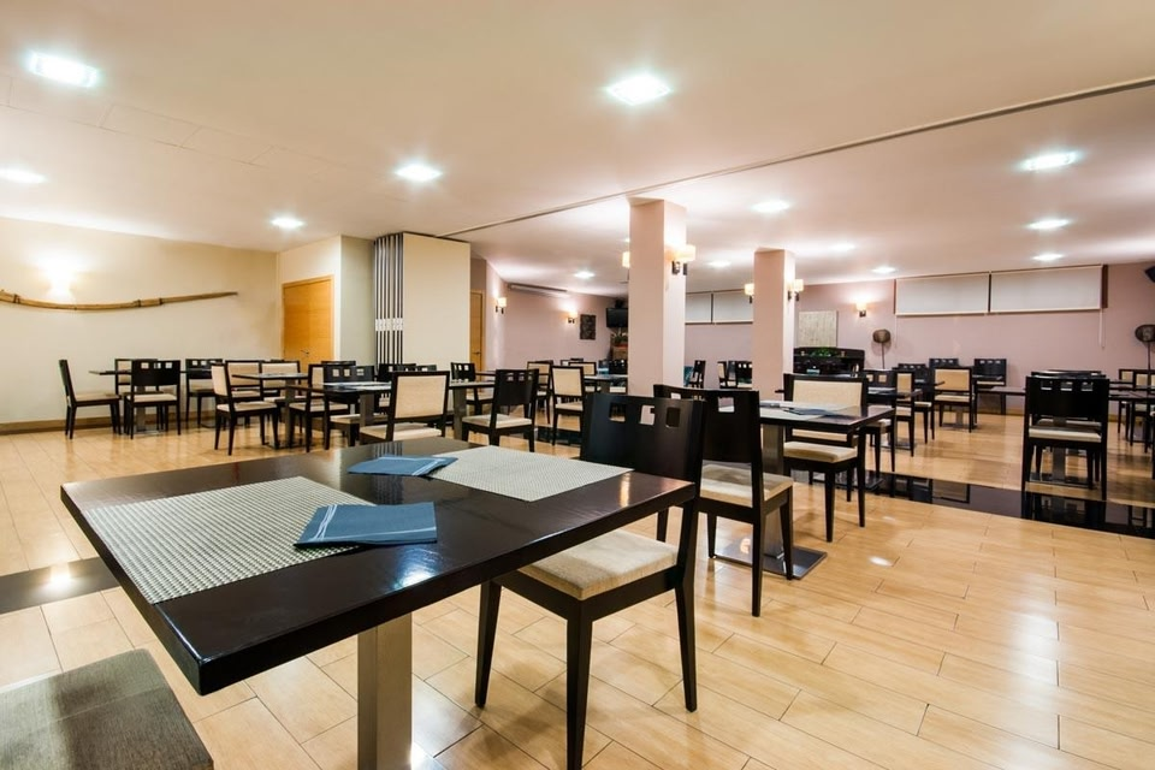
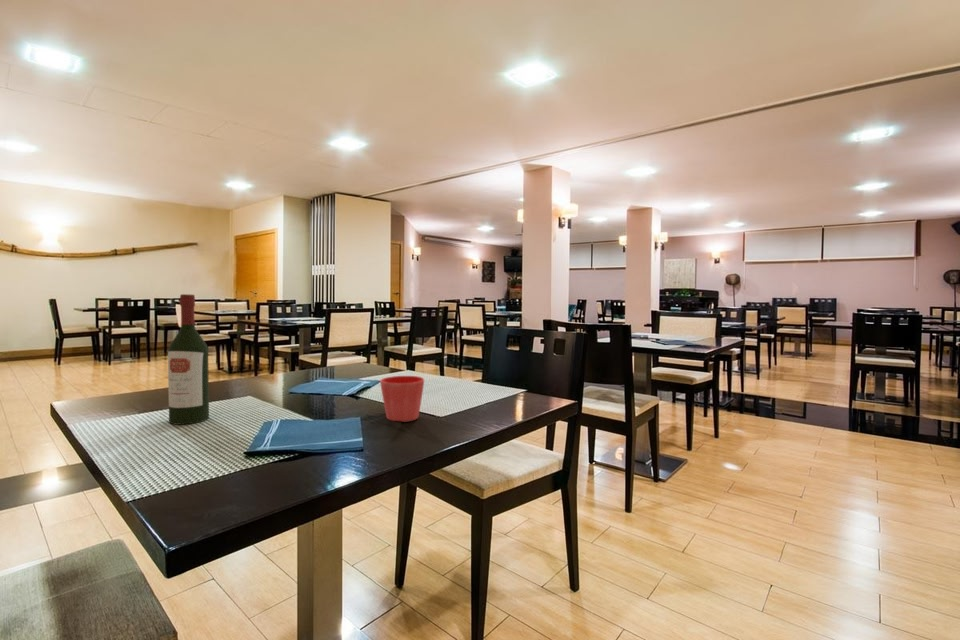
+ wine bottle [167,293,210,426]
+ flower pot [379,375,425,423]
